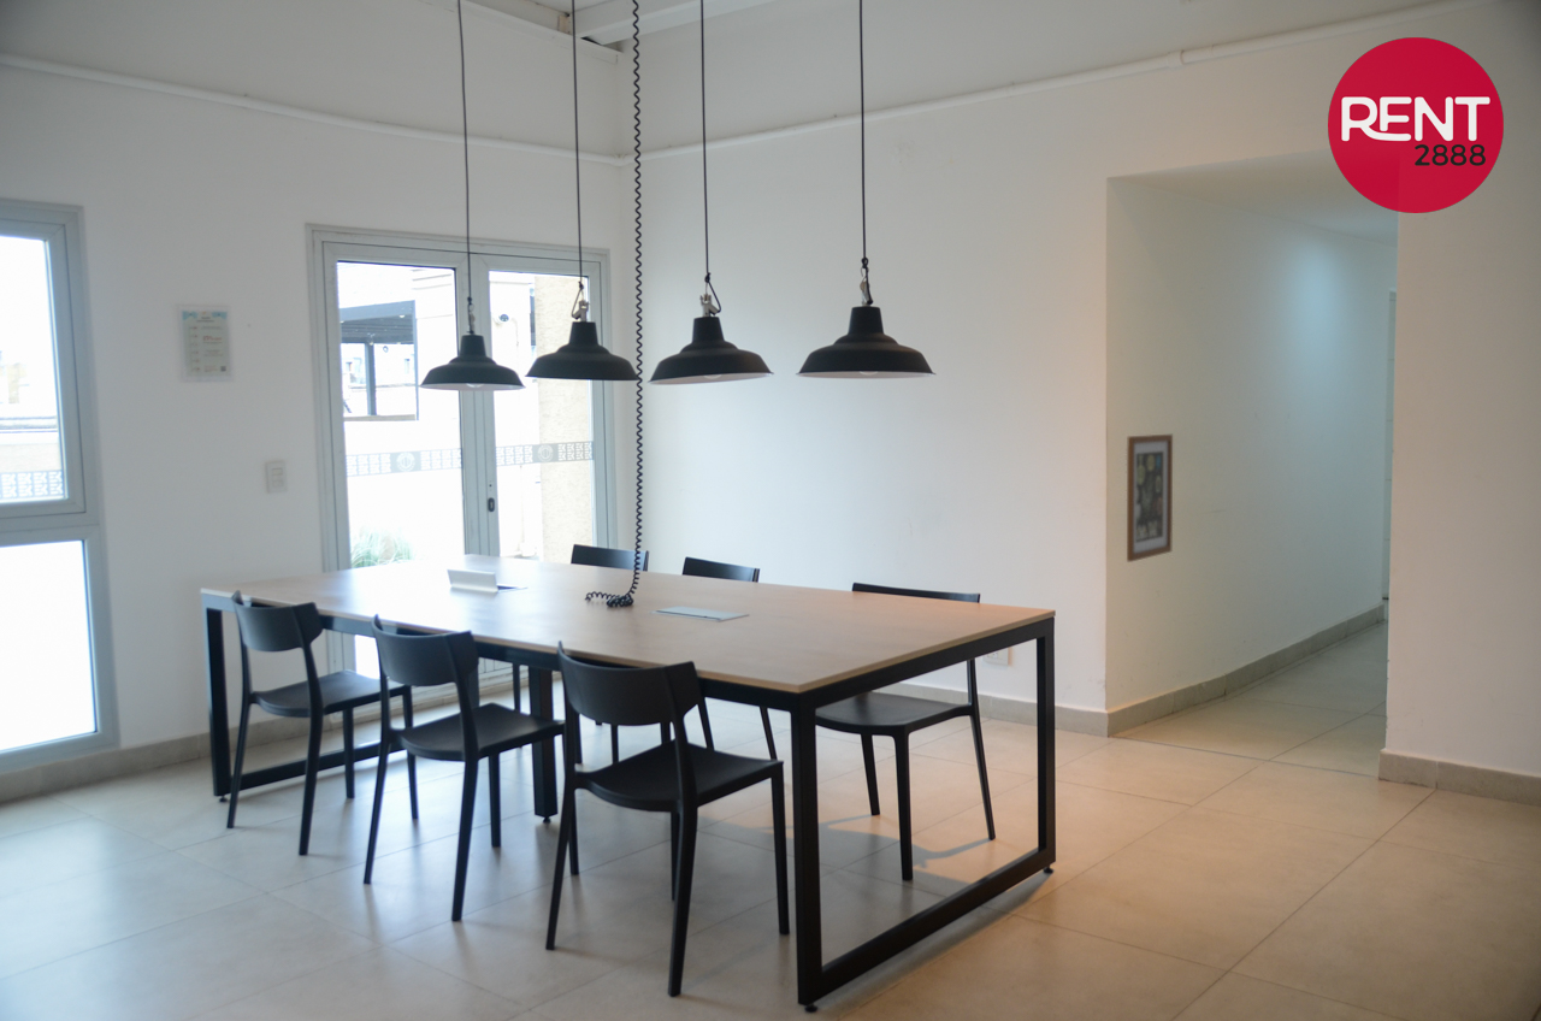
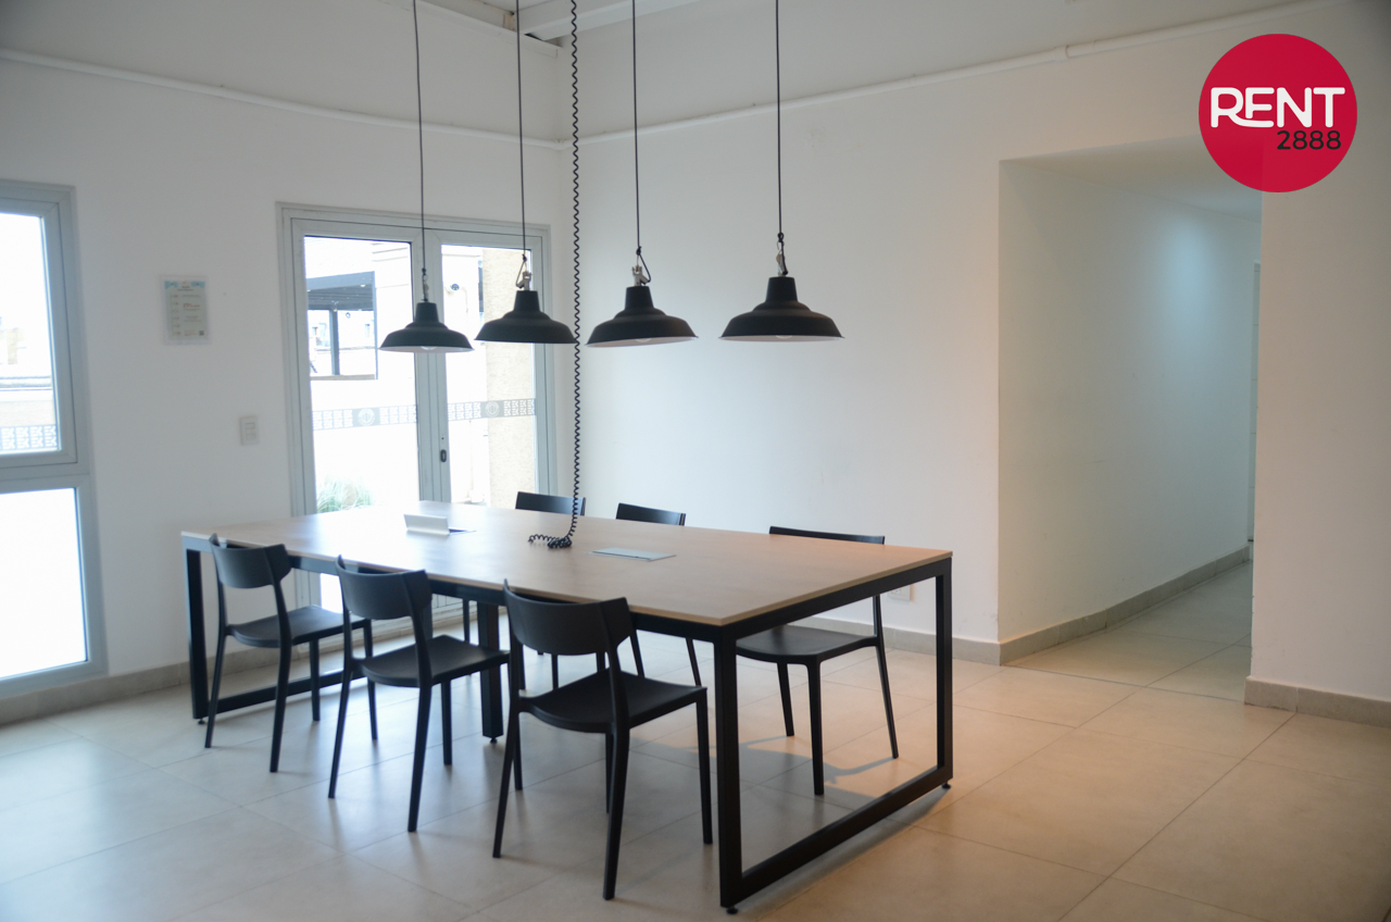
- wall art [1126,433,1174,563]
